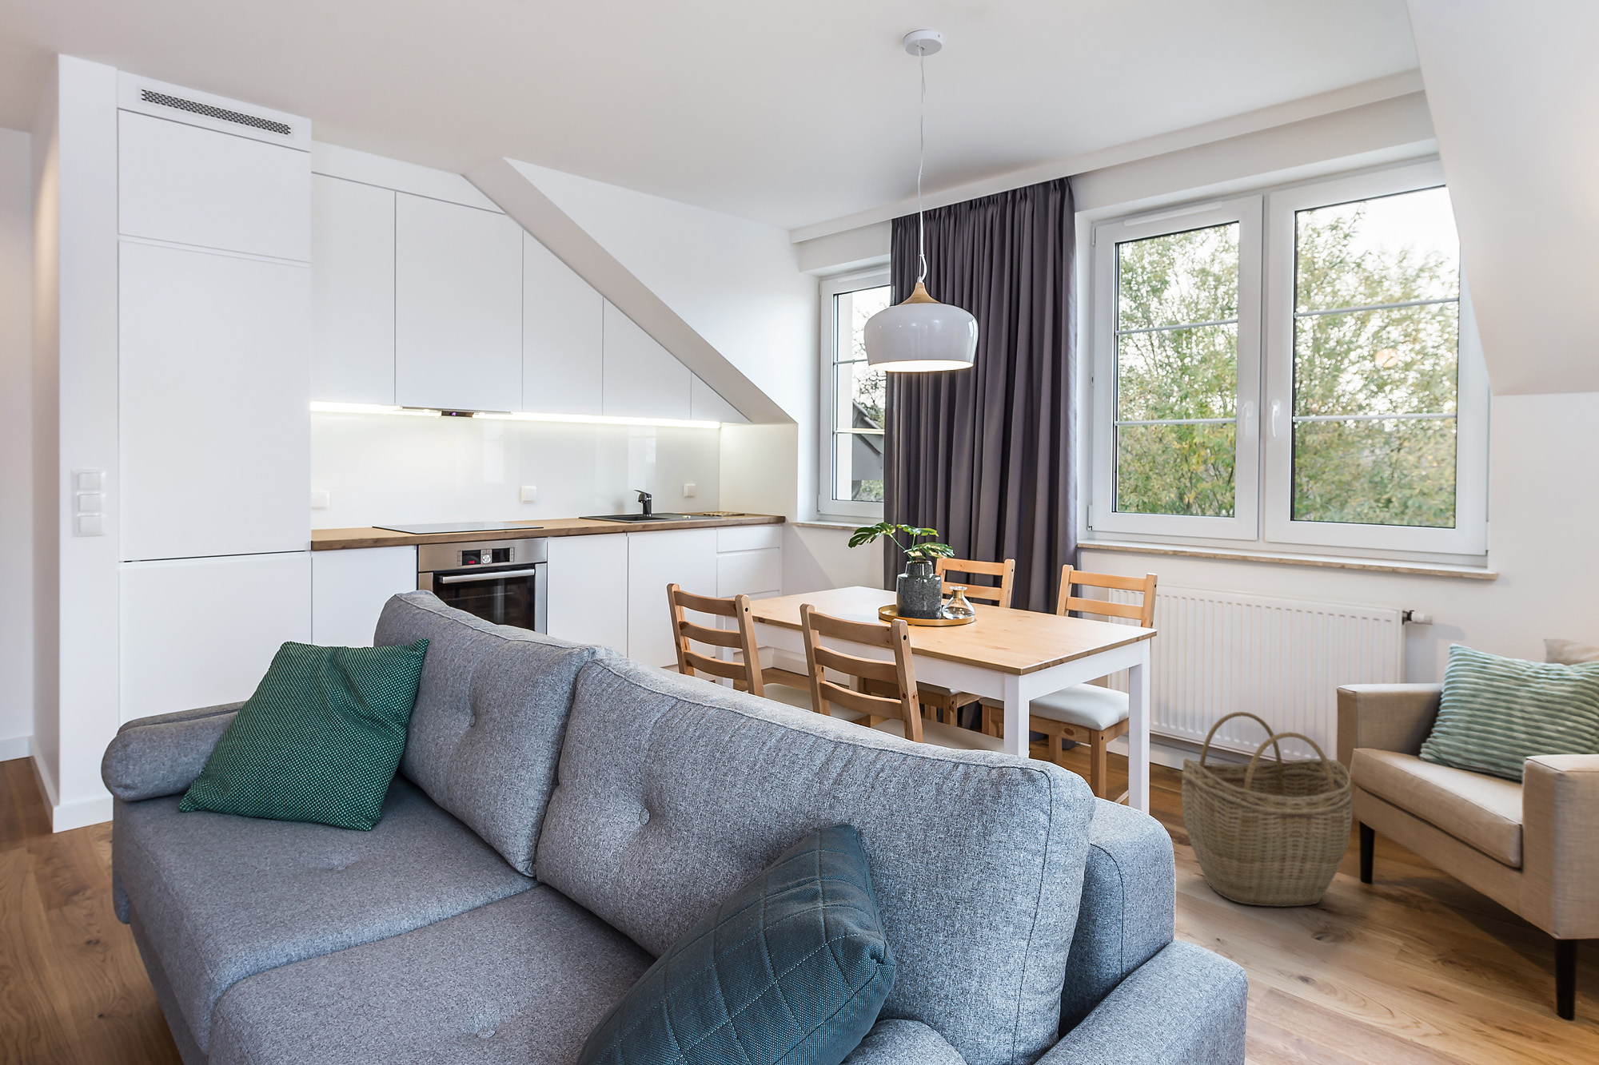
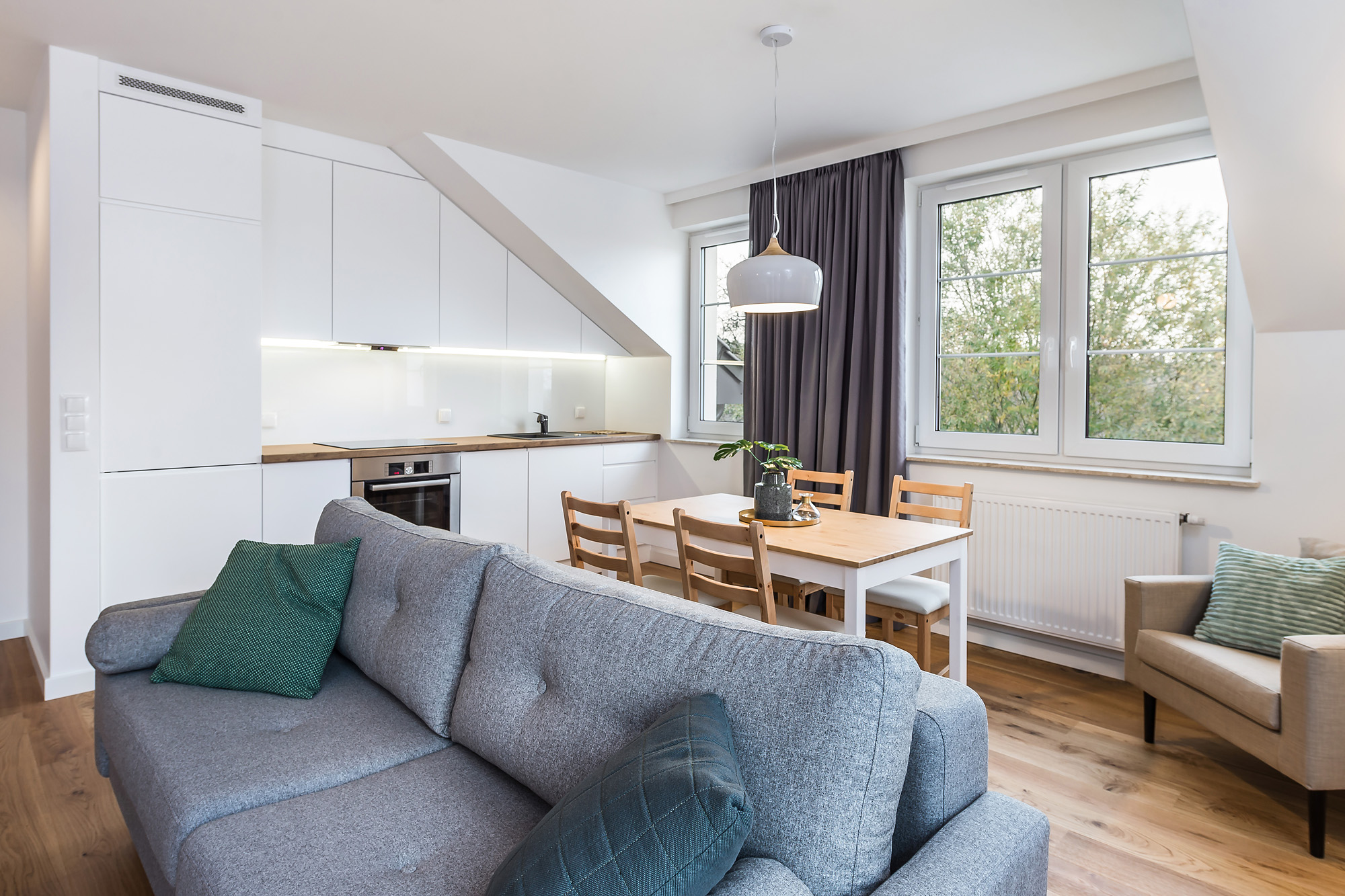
- woven basket [1181,711,1354,908]
